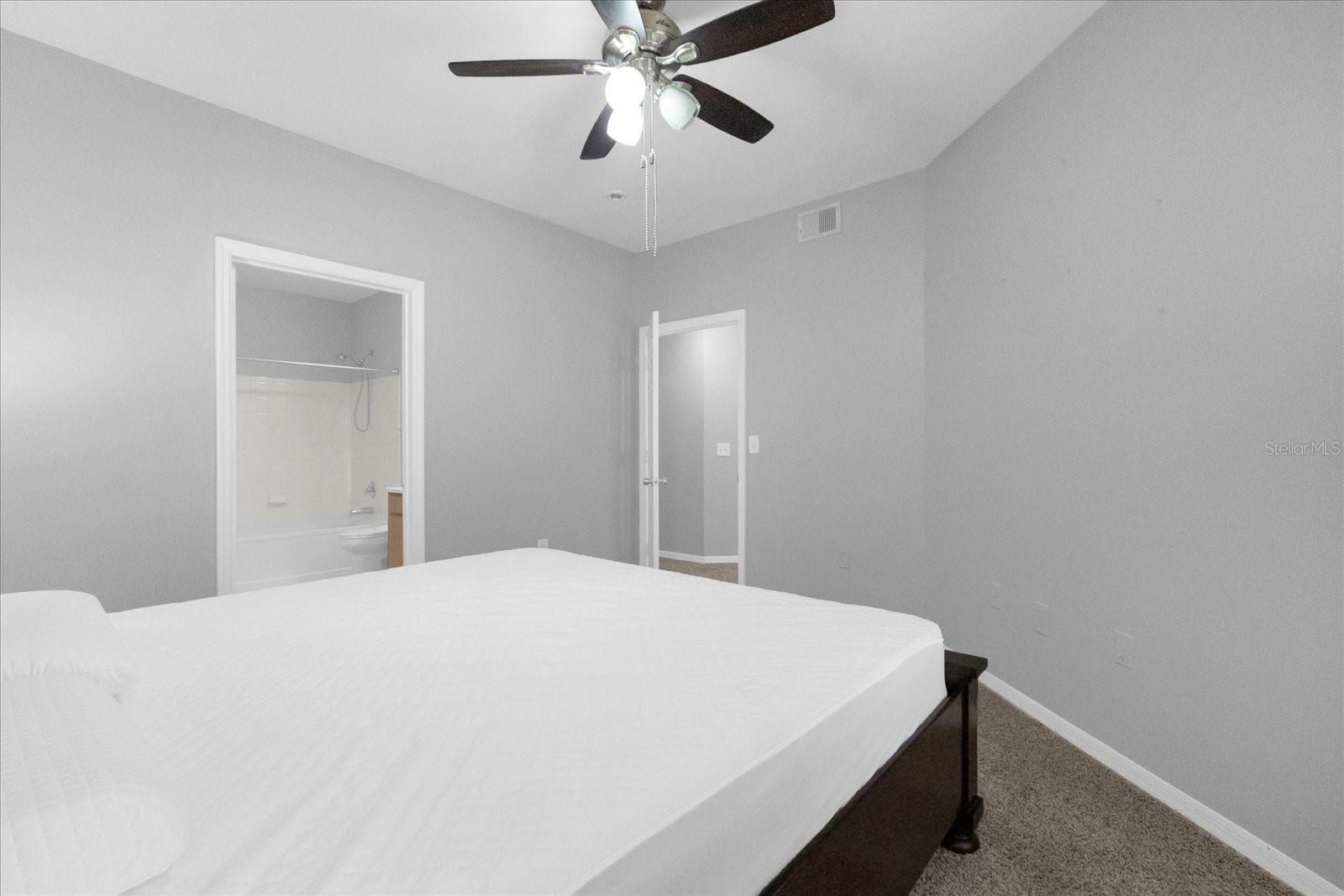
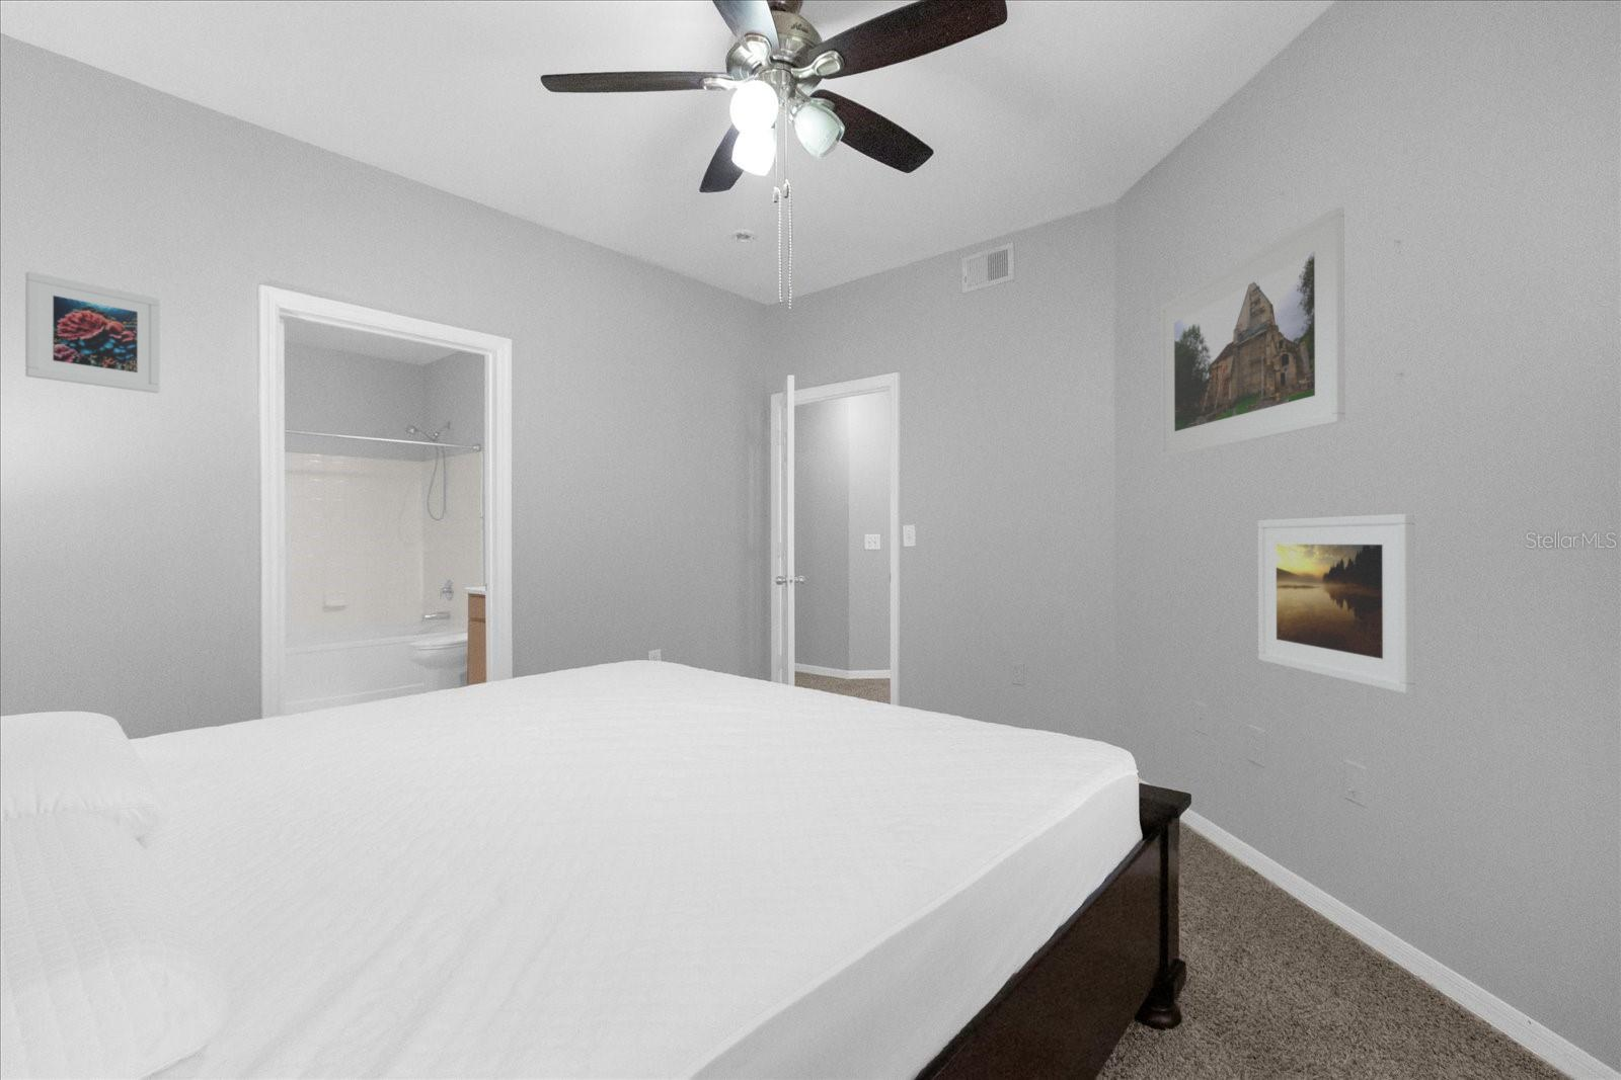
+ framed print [24,270,162,394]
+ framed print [1159,206,1346,458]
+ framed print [1257,513,1415,694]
